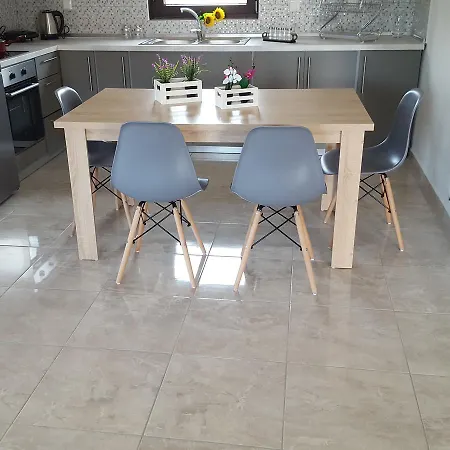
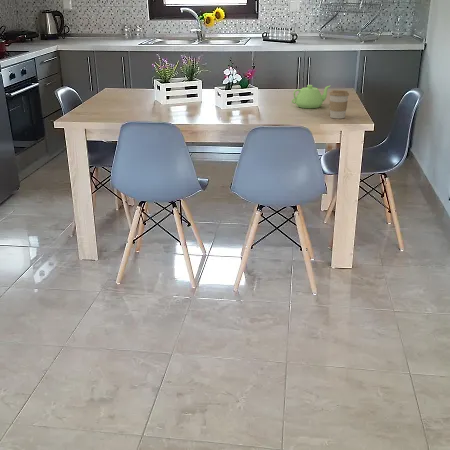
+ coffee cup [328,89,350,120]
+ teapot [291,84,332,109]
